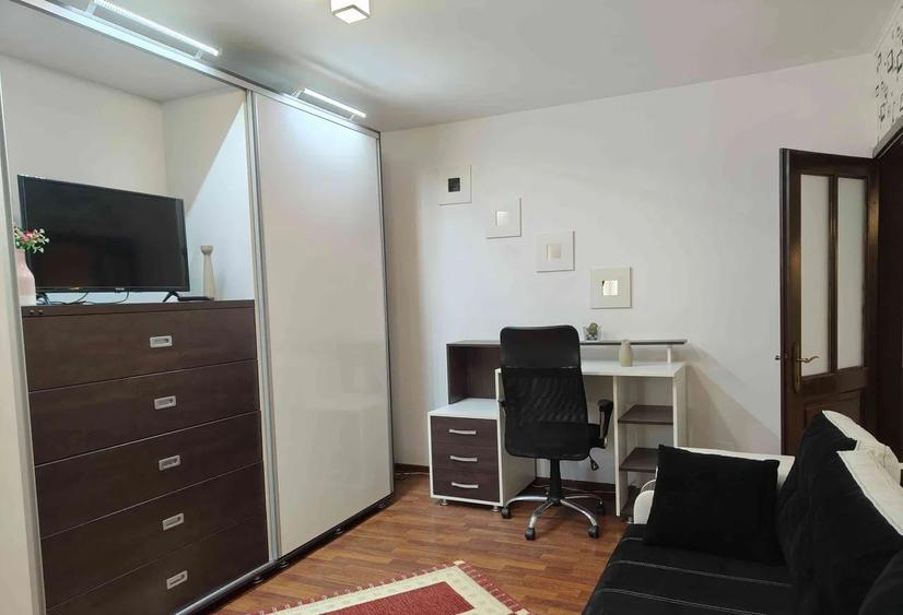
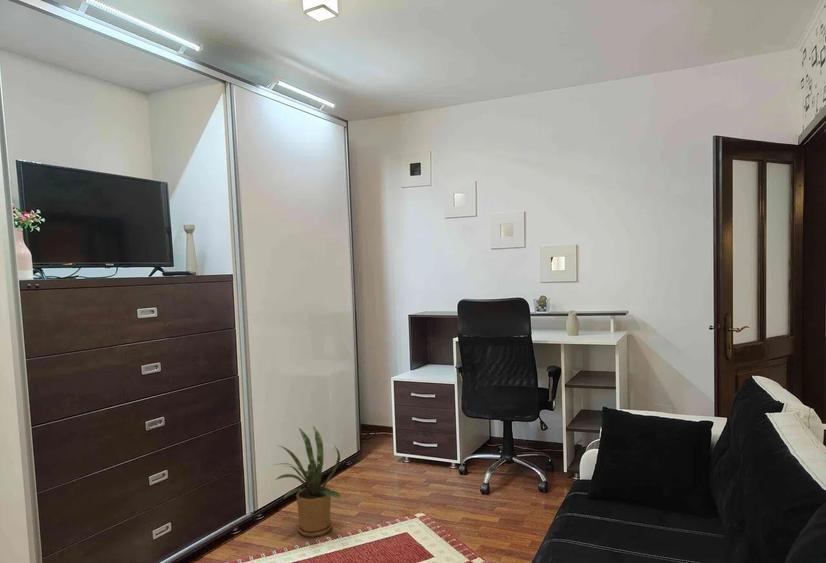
+ house plant [274,425,341,538]
